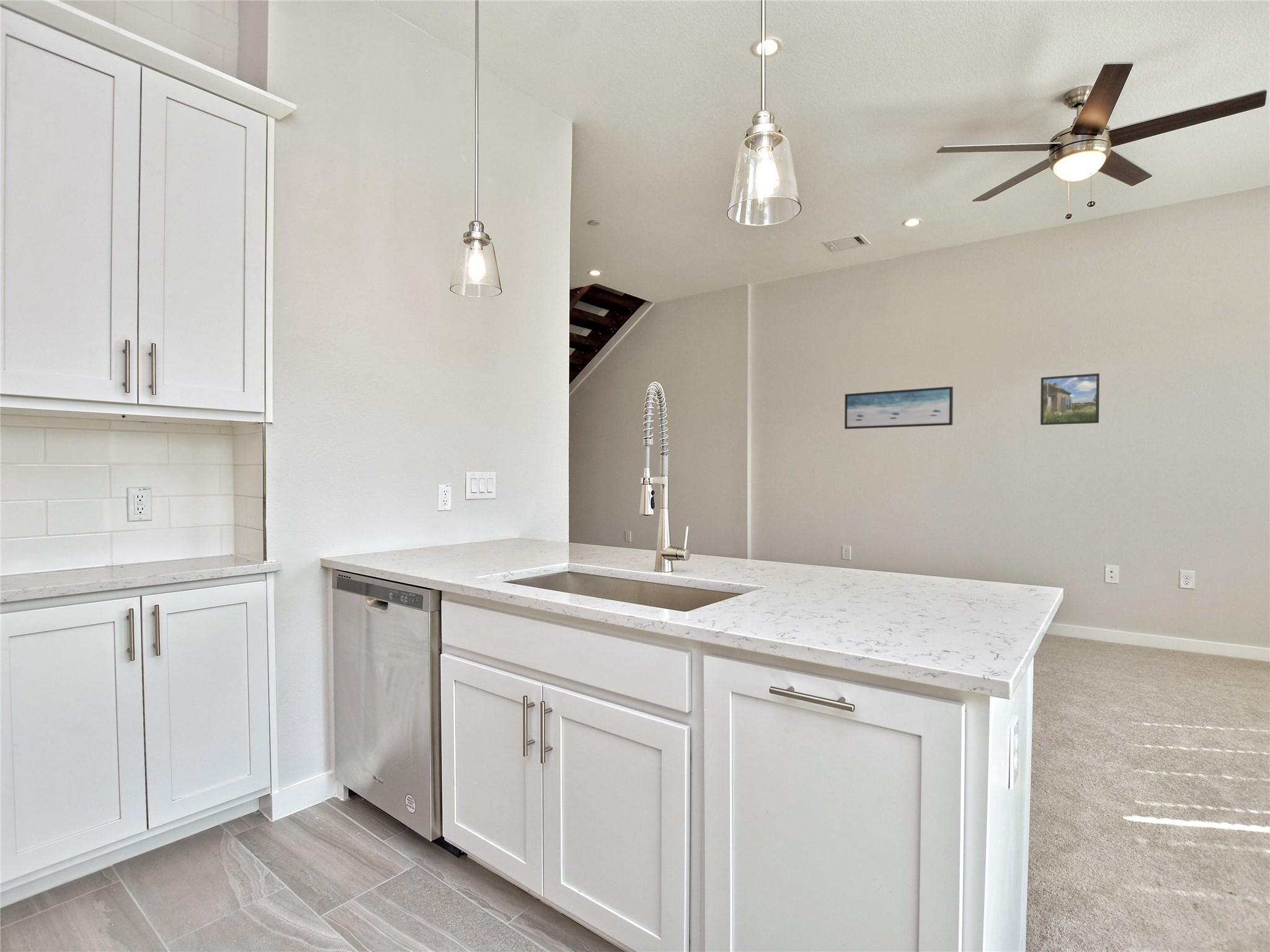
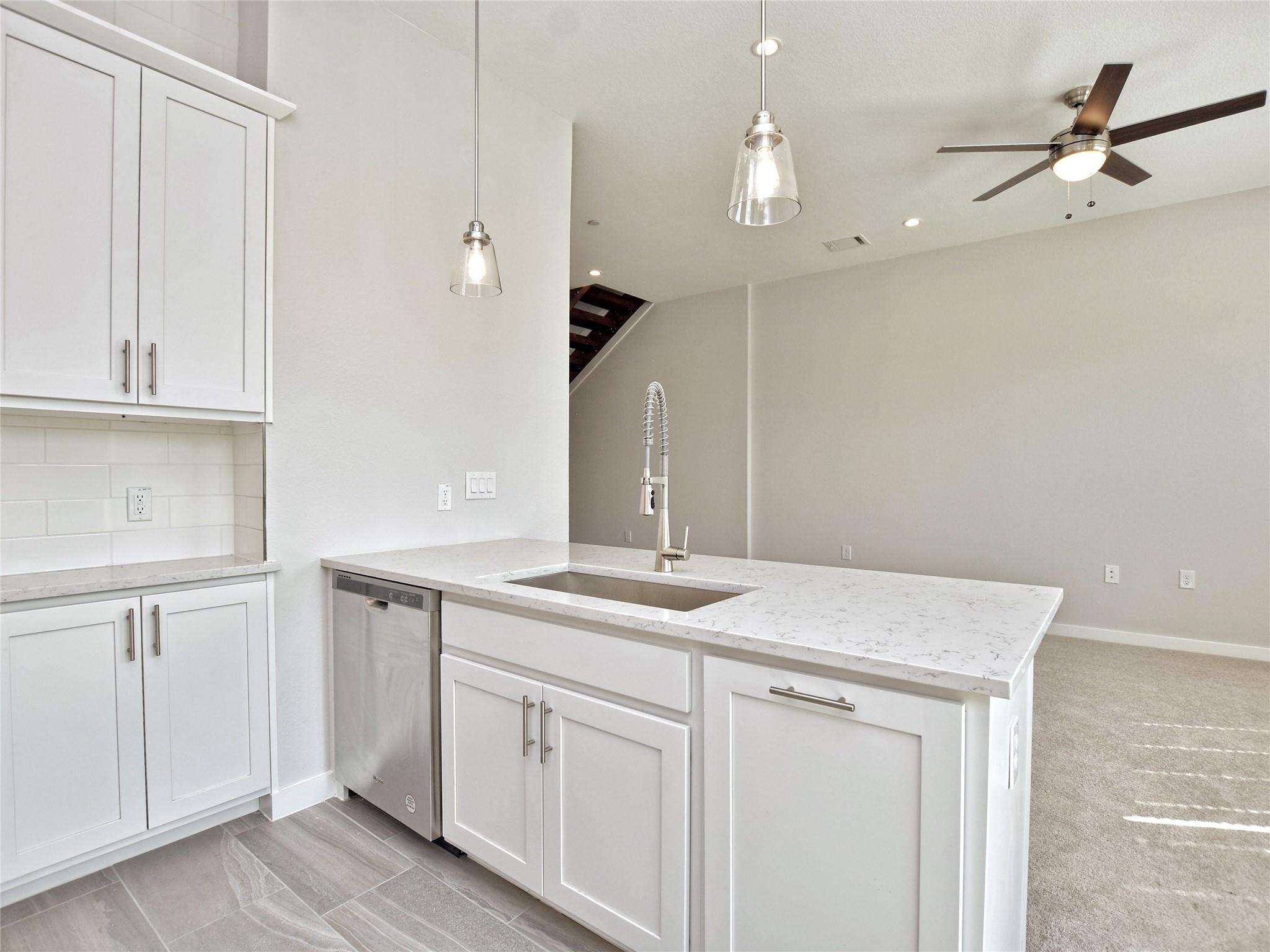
- wall art [844,386,954,430]
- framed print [1040,372,1100,426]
